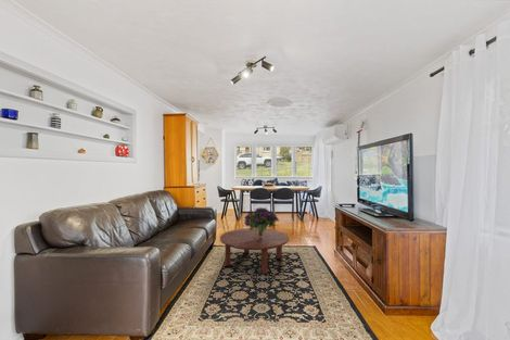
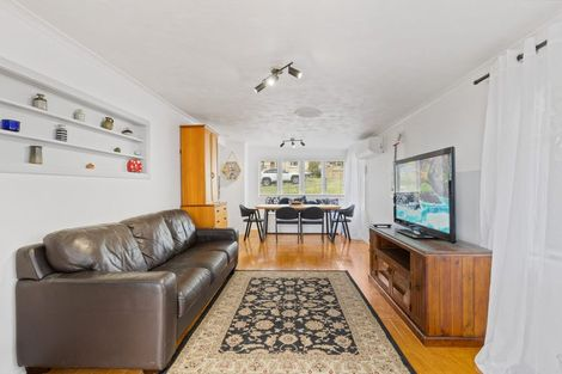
- bouquet [243,206,280,237]
- coffee table [219,227,290,275]
